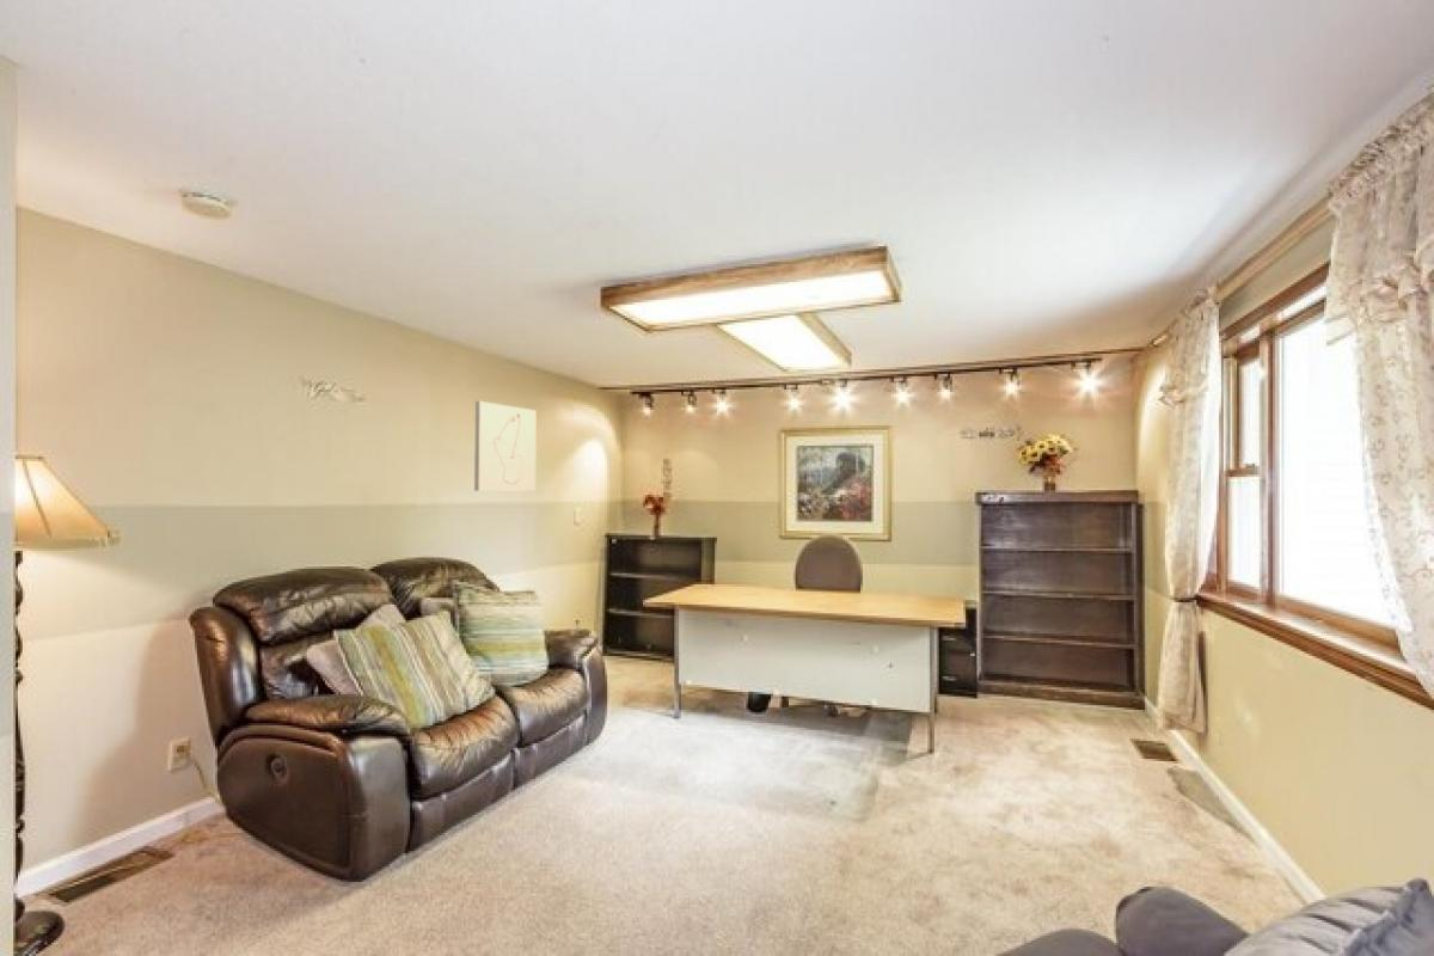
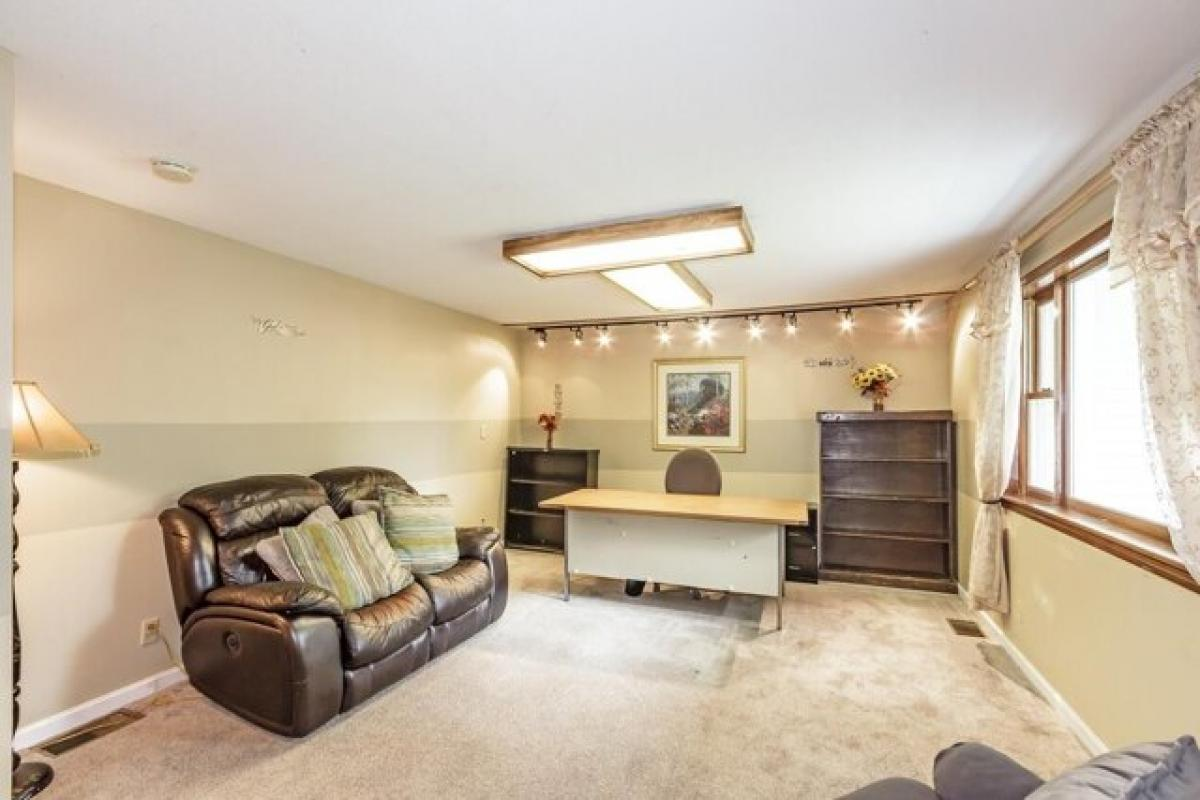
- wall art [473,400,538,492]
